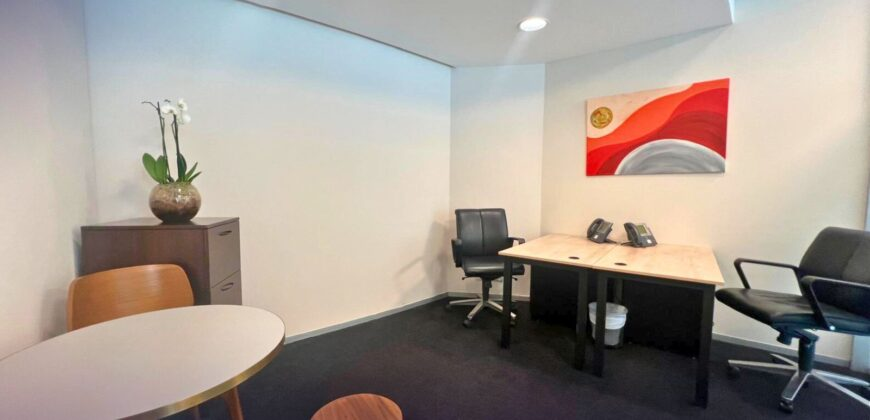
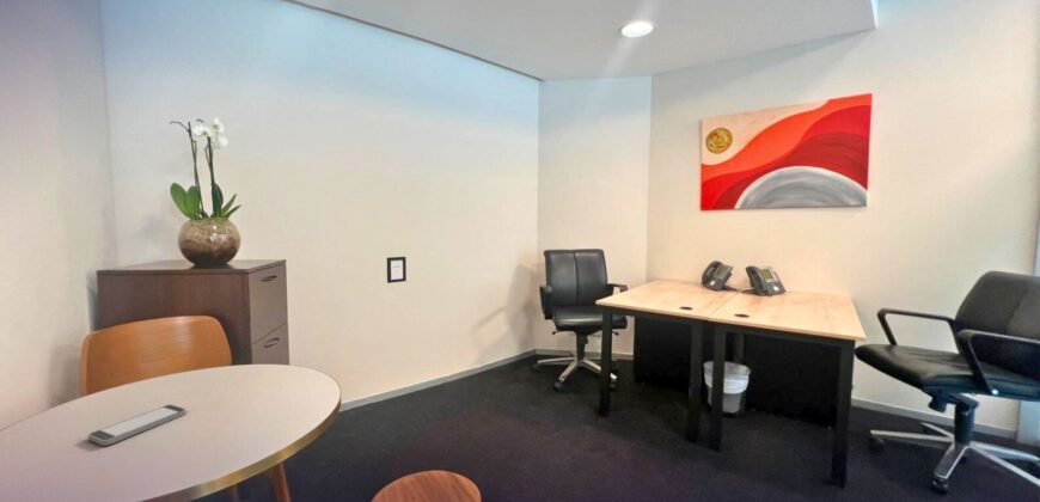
+ picture frame [386,256,408,284]
+ smartphone [87,404,186,447]
